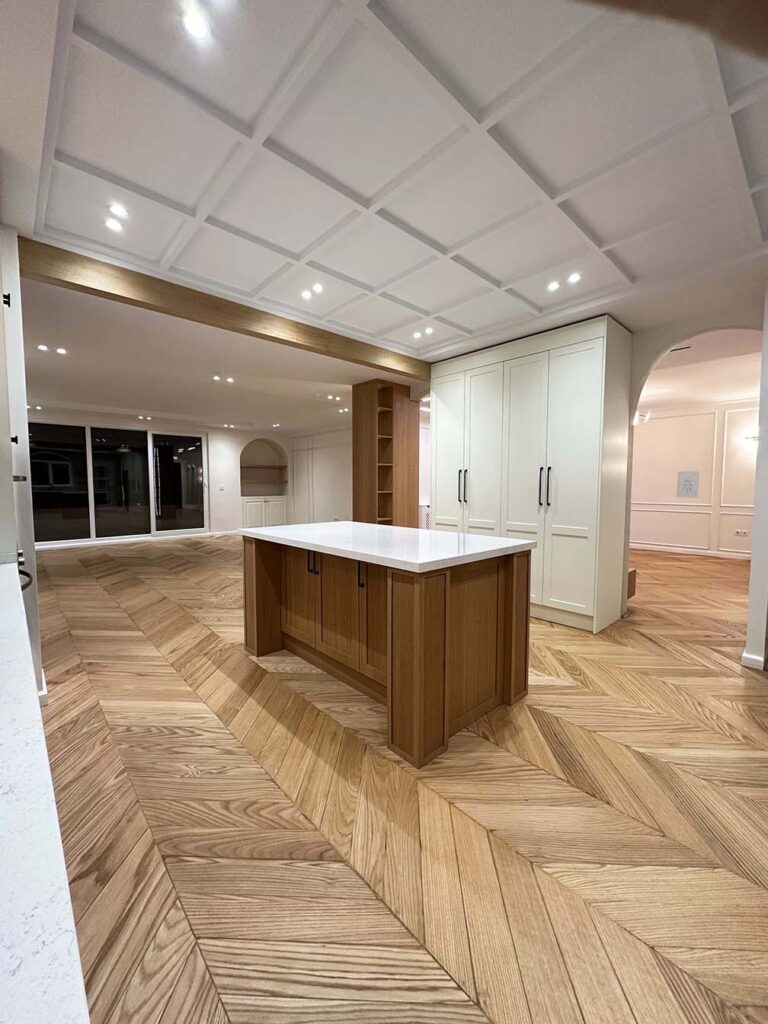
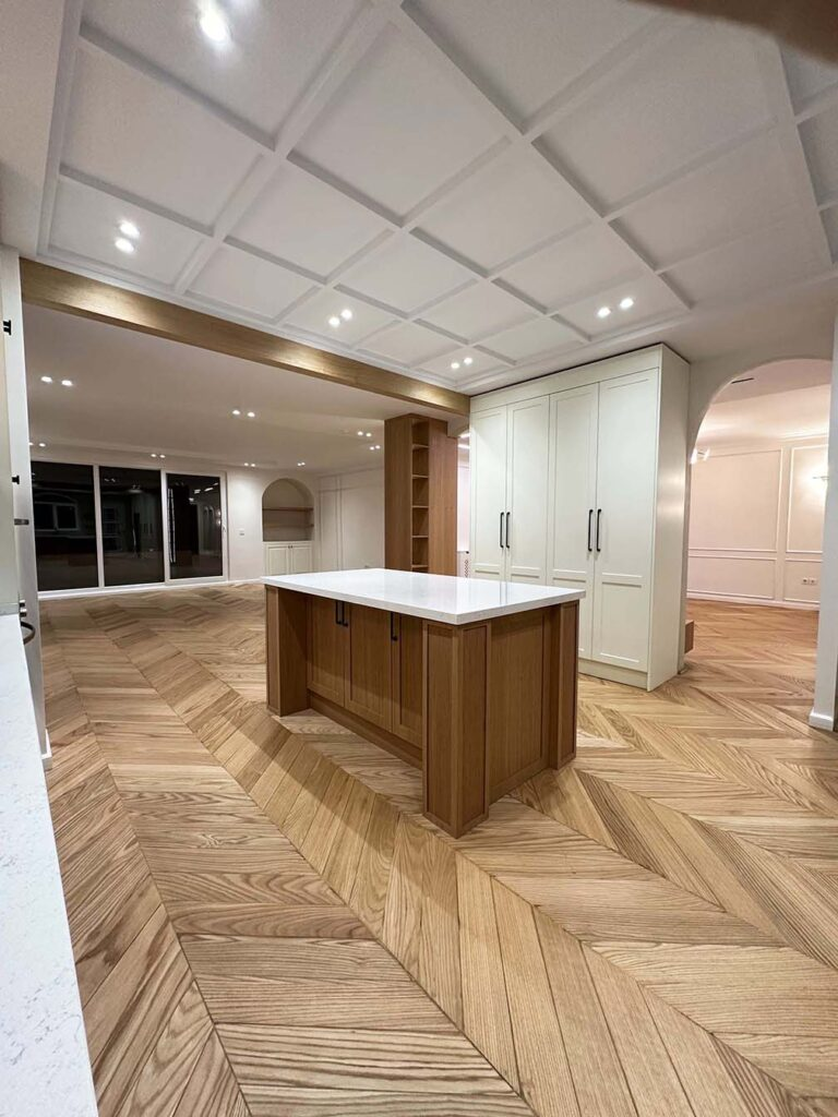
- wall art [675,470,700,499]
